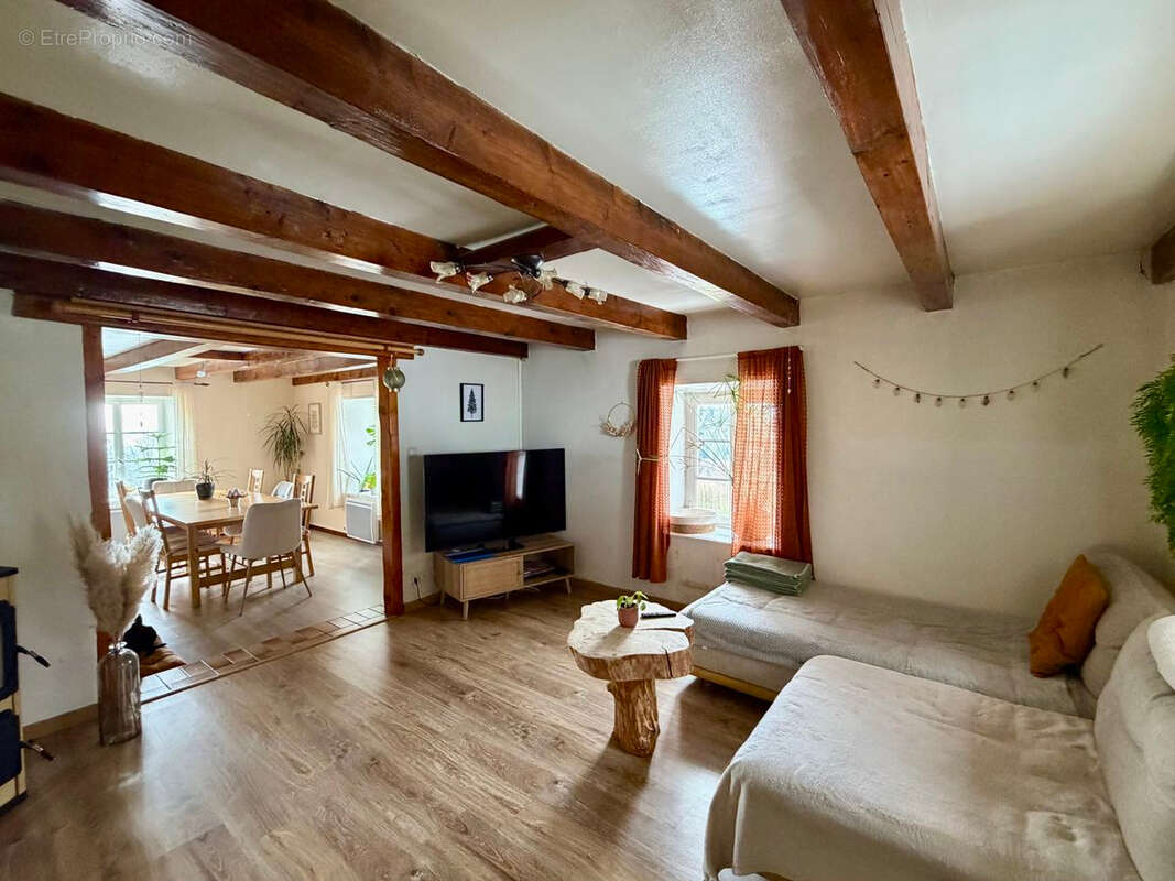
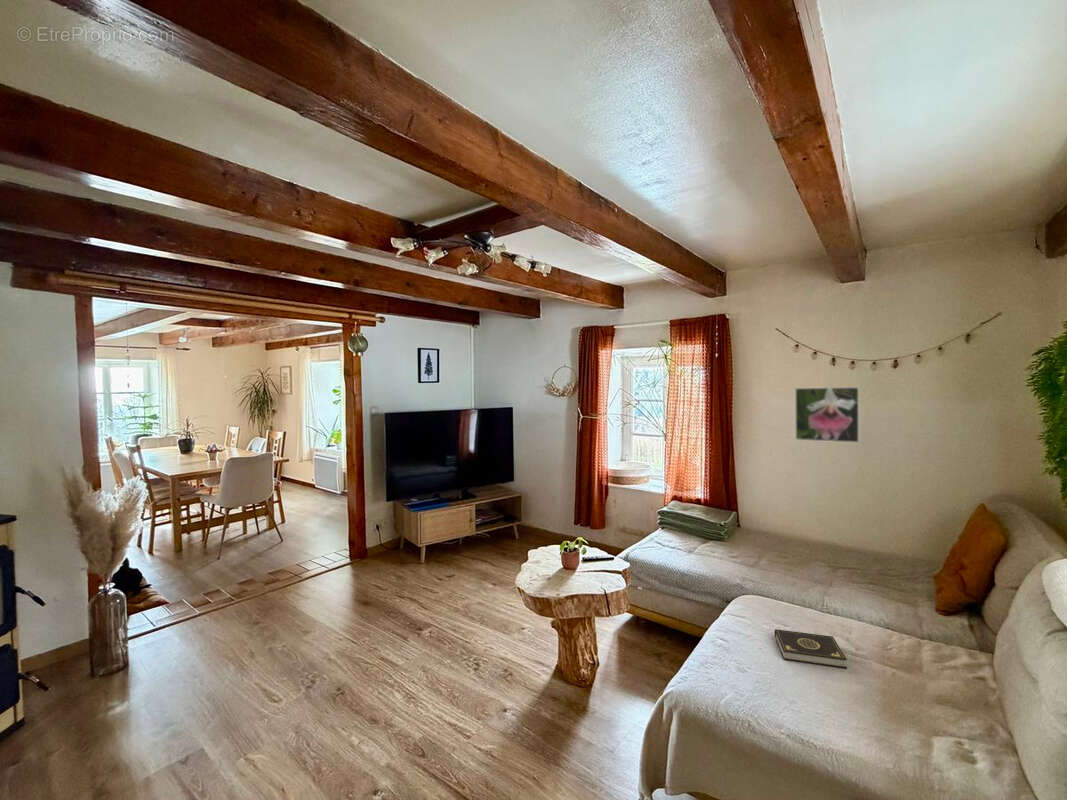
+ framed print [794,386,860,444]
+ book [773,628,848,669]
